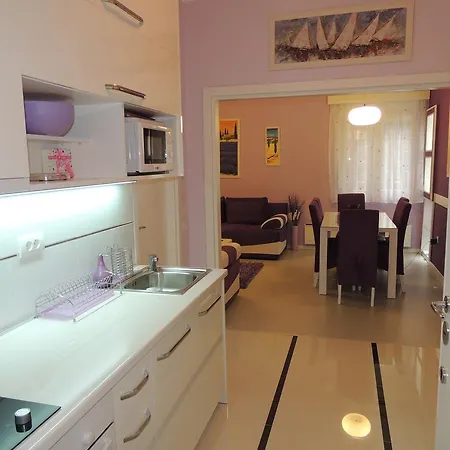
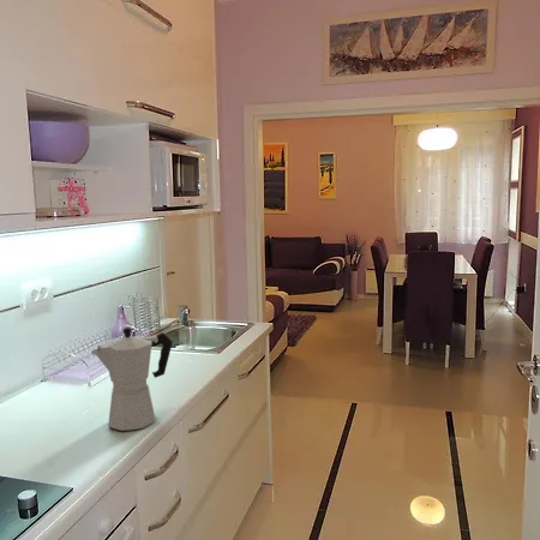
+ moka pot [90,326,173,432]
